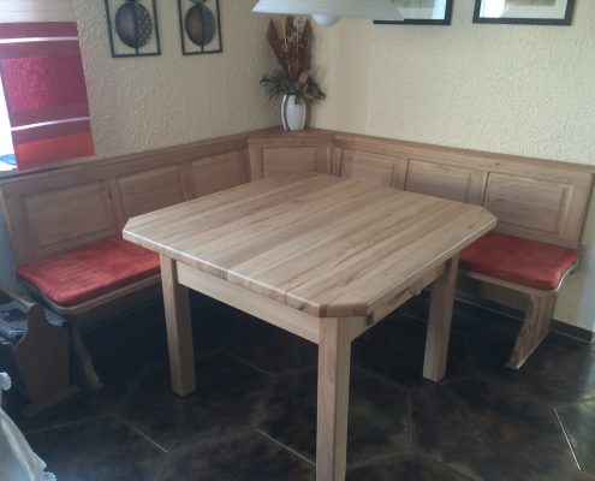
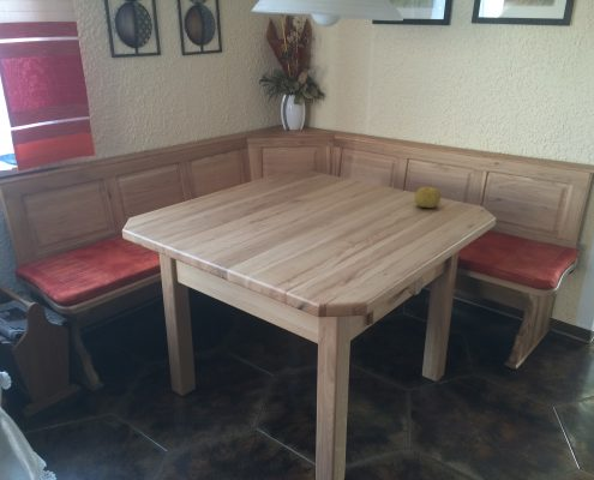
+ fruit [414,186,442,209]
